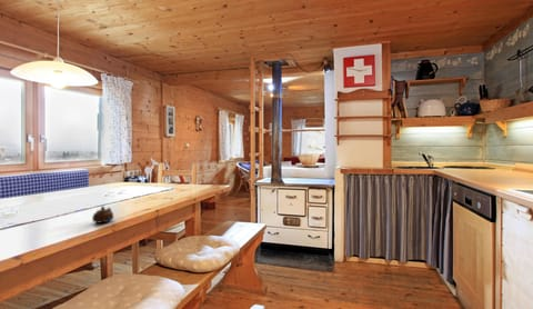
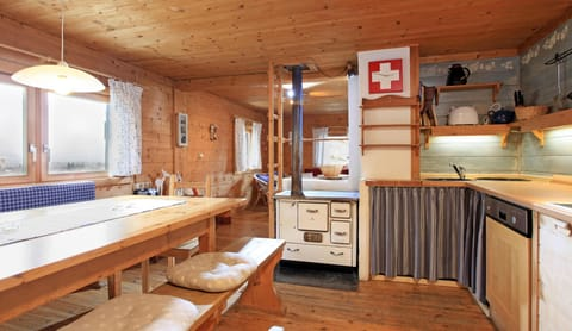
- teapot [91,205,114,225]
